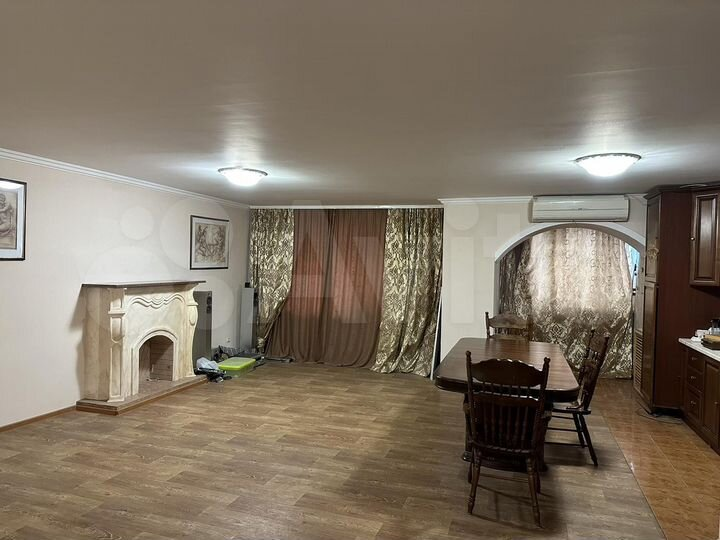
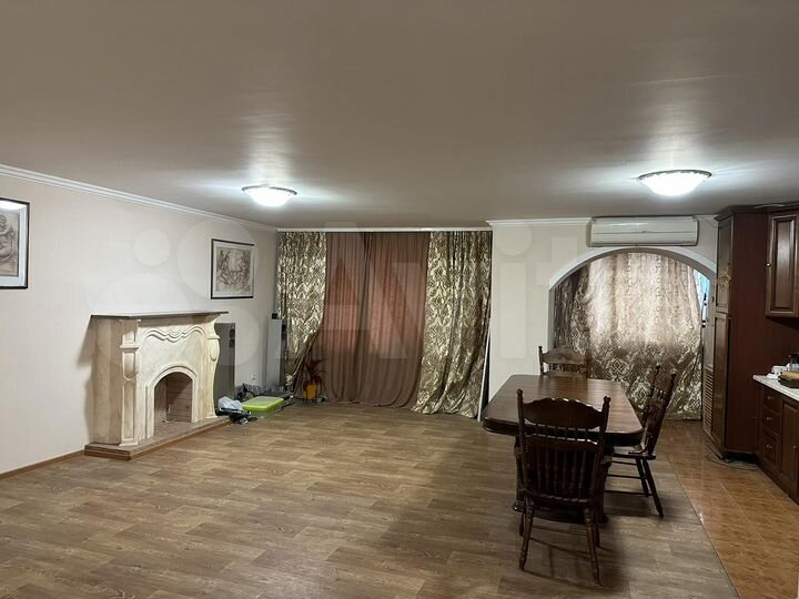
+ house plant [290,357,331,405]
